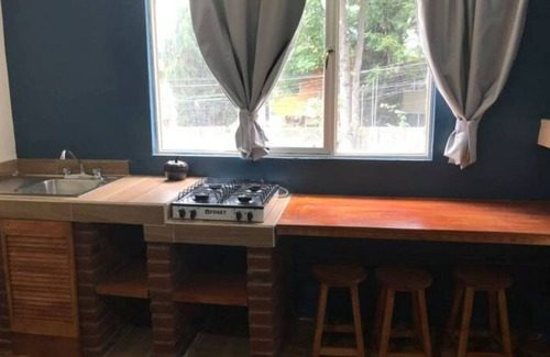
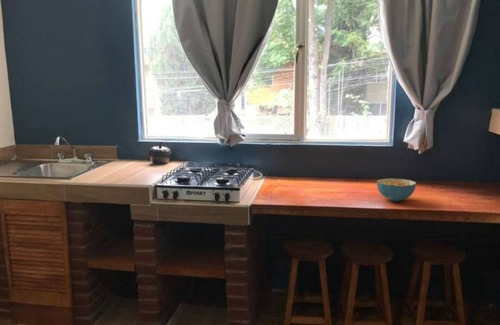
+ cereal bowl [376,178,417,202]
